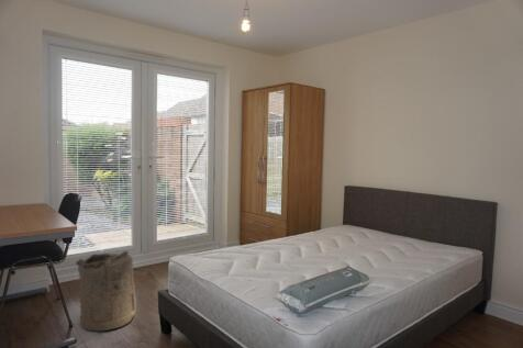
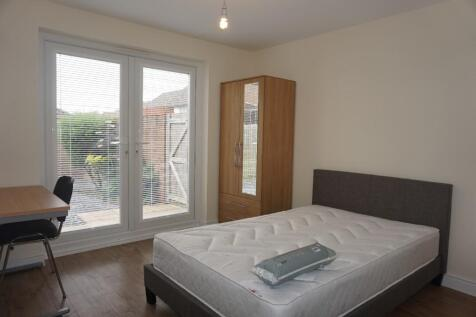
- laundry hamper [75,250,137,333]
